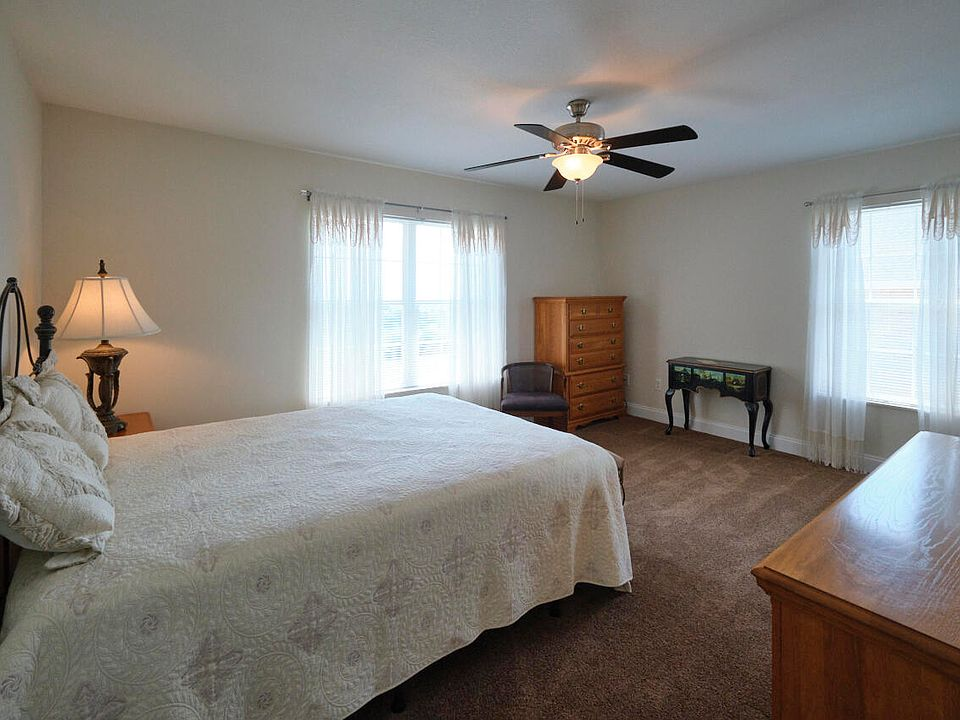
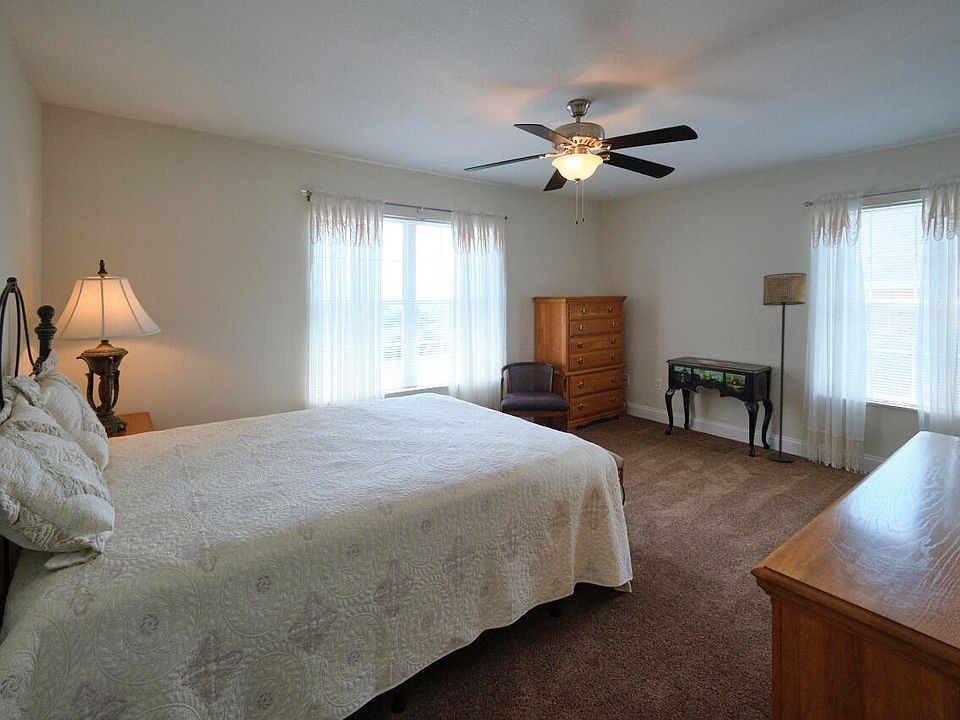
+ floor lamp [762,272,807,463]
